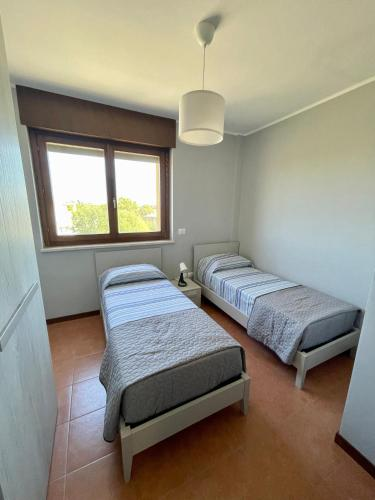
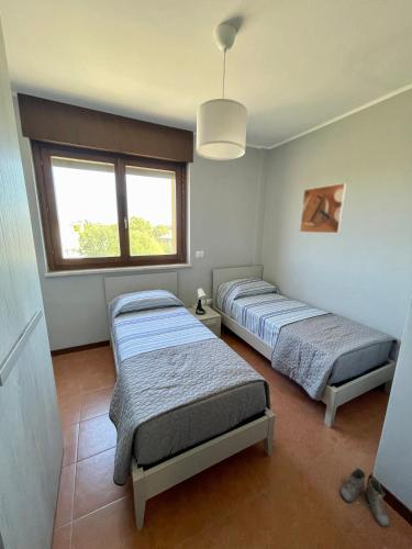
+ boots [339,467,391,528]
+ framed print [299,181,347,234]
